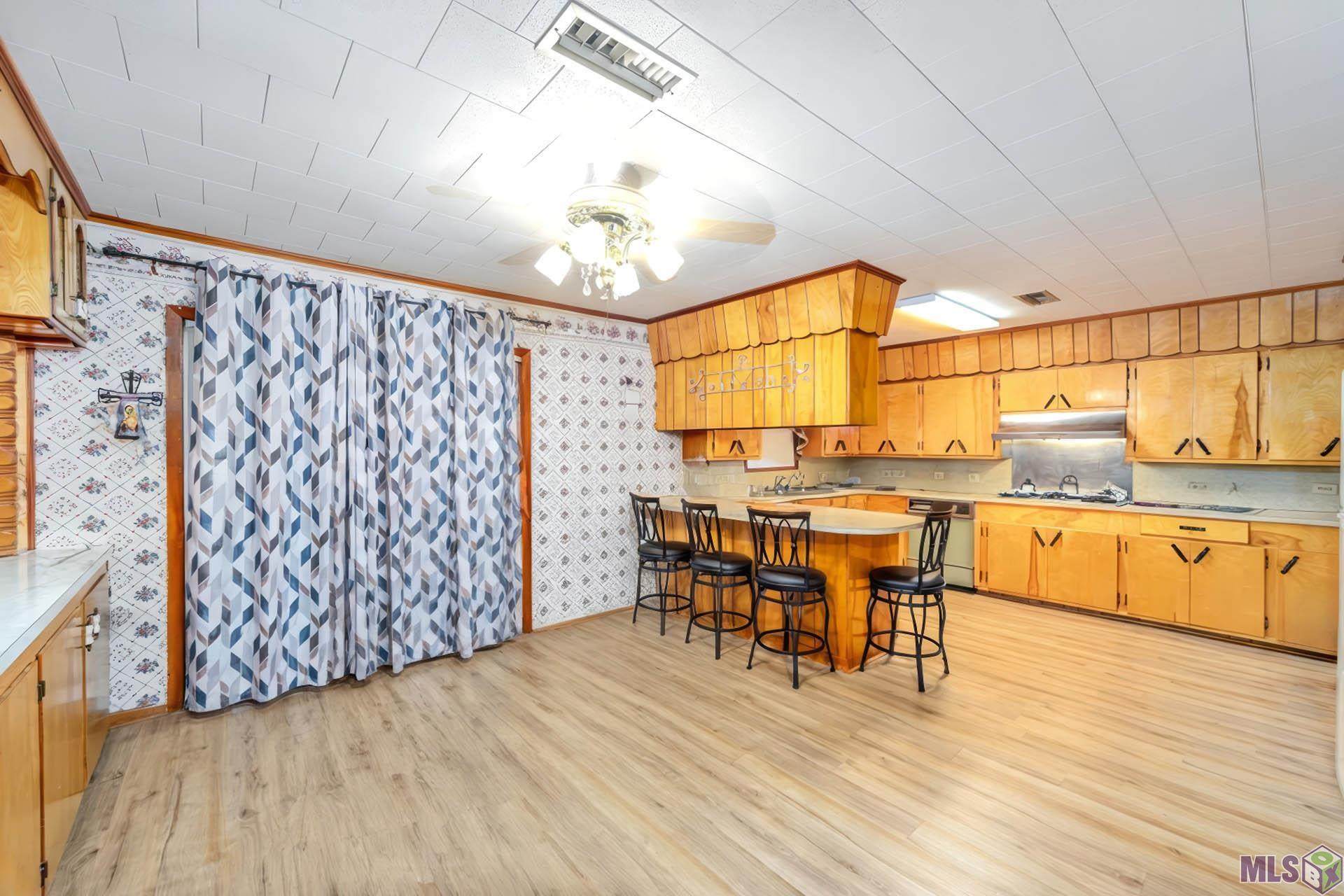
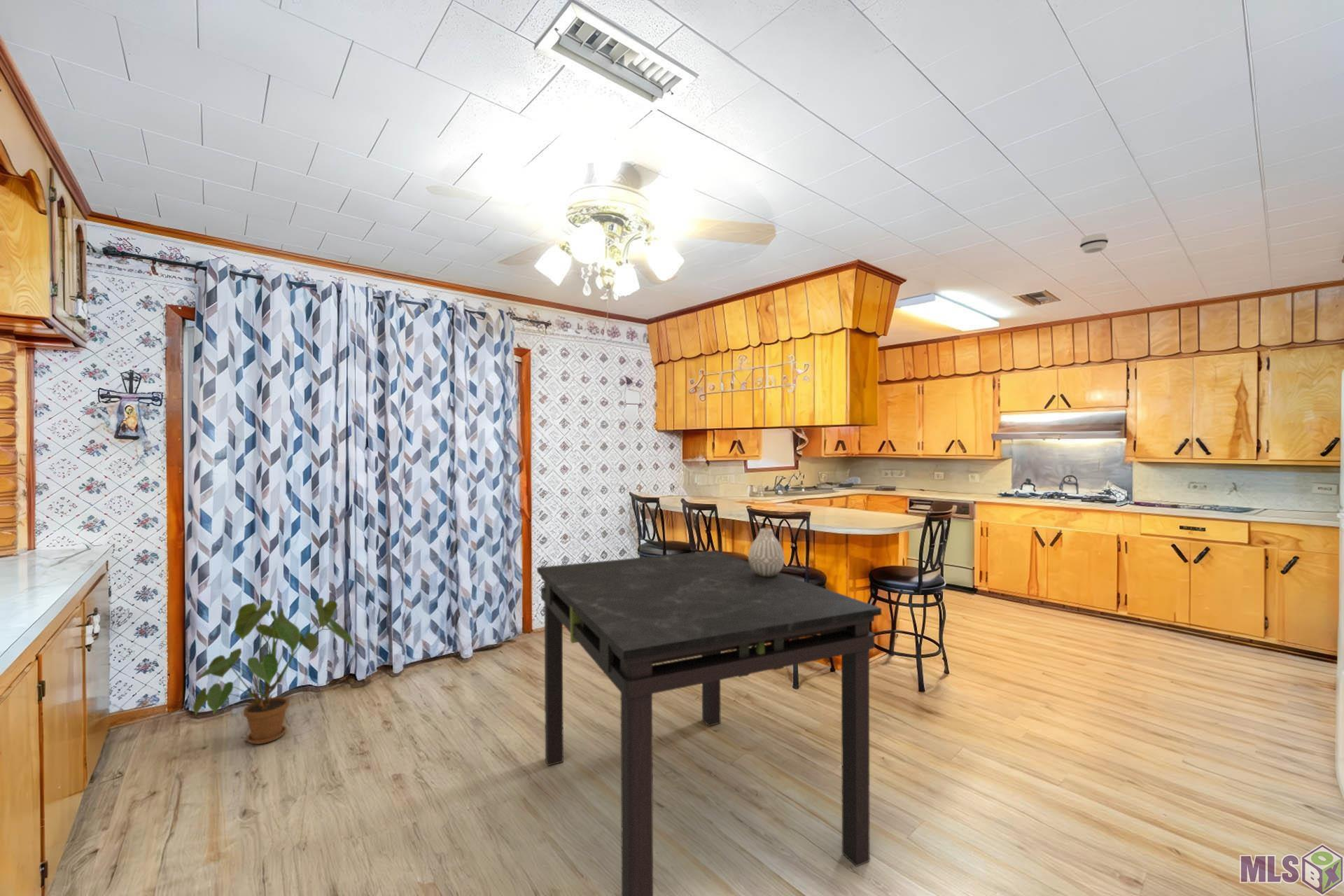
+ vase [748,528,785,576]
+ dining table [536,550,882,896]
+ house plant [192,597,356,745]
+ smoke detector [1079,233,1109,254]
